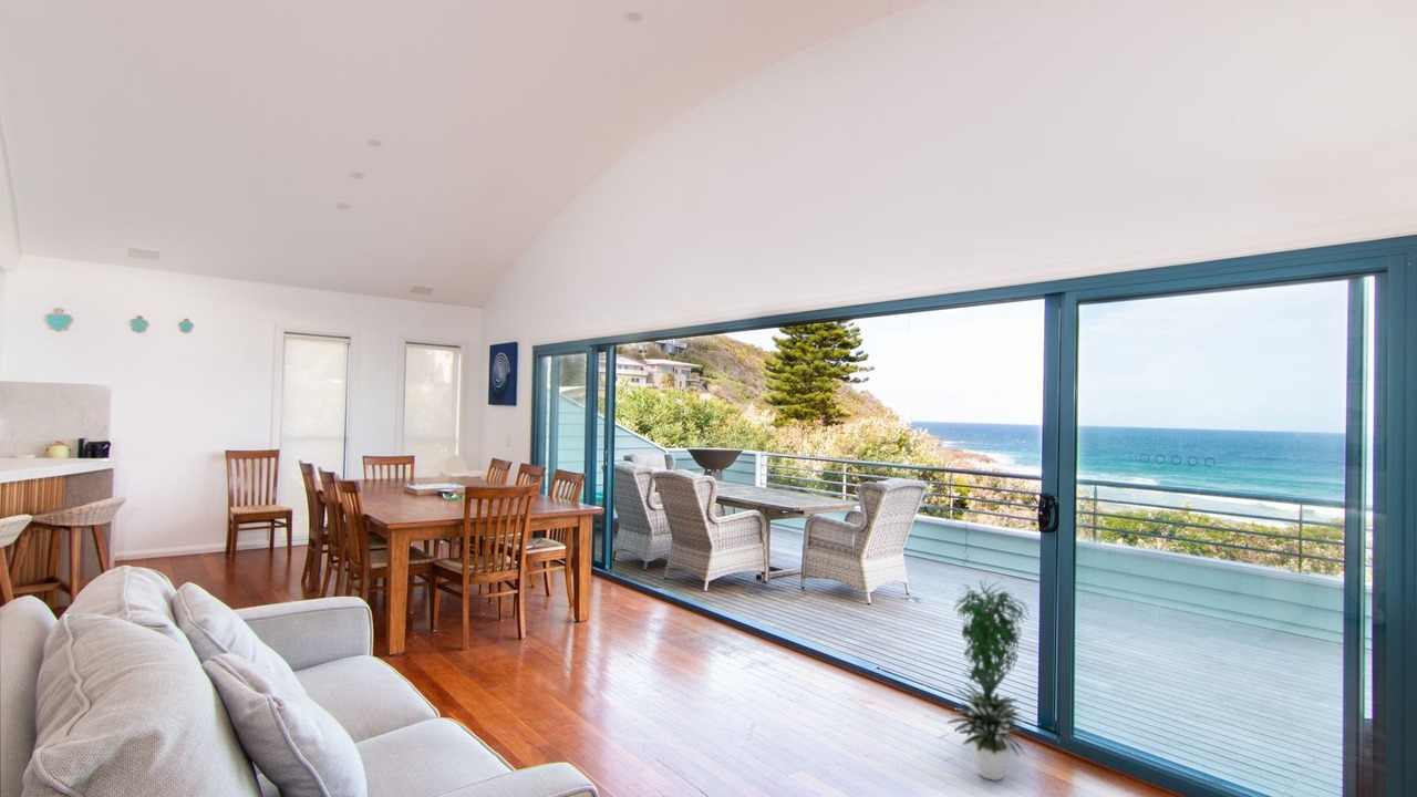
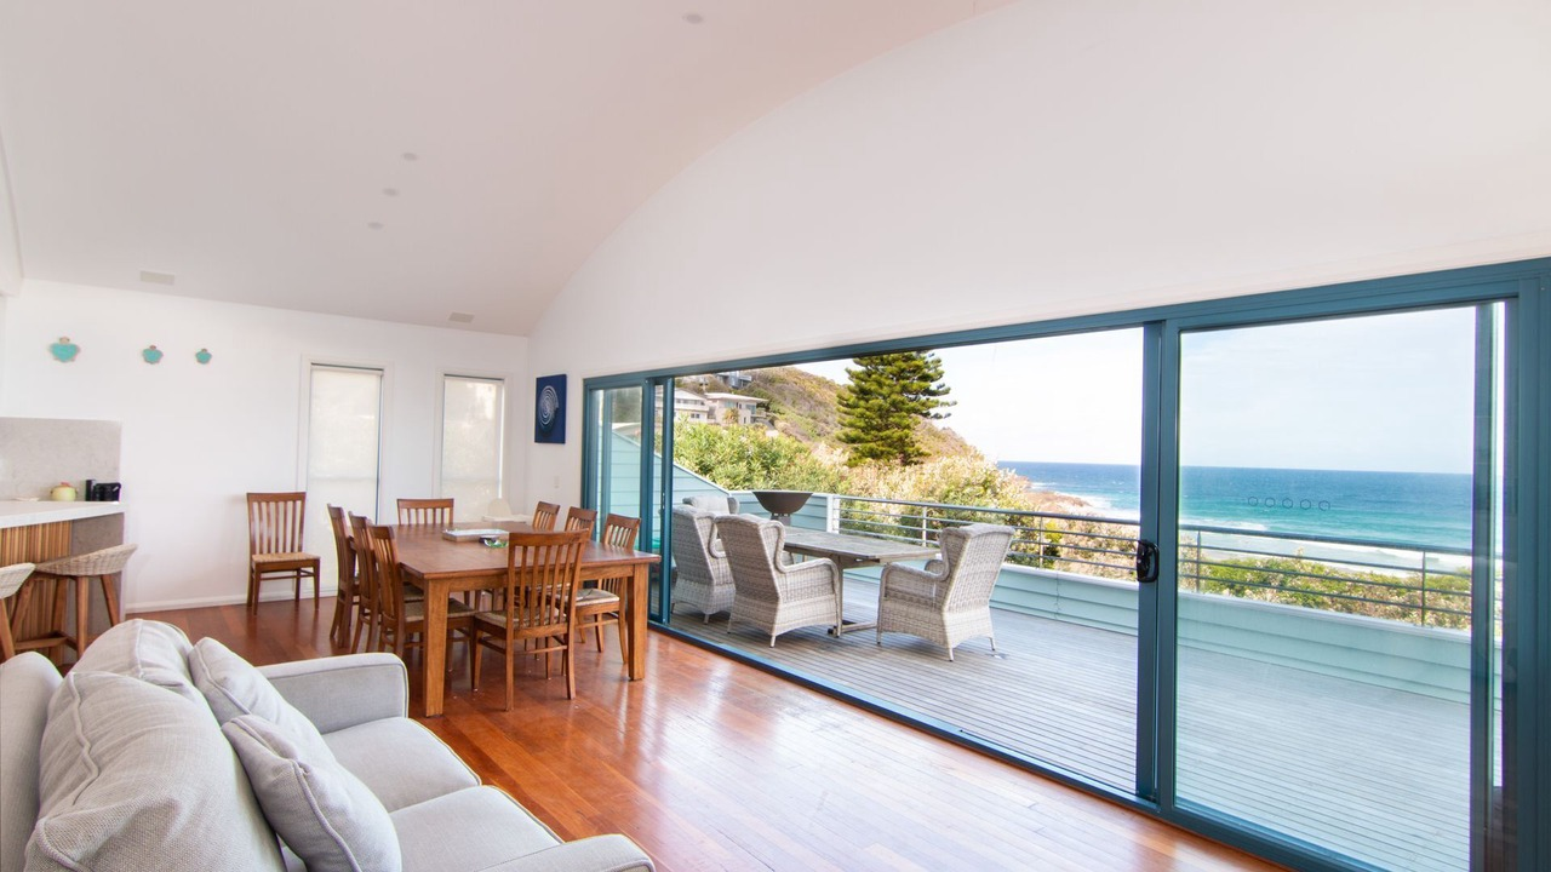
- potted plant [945,576,1032,782]
